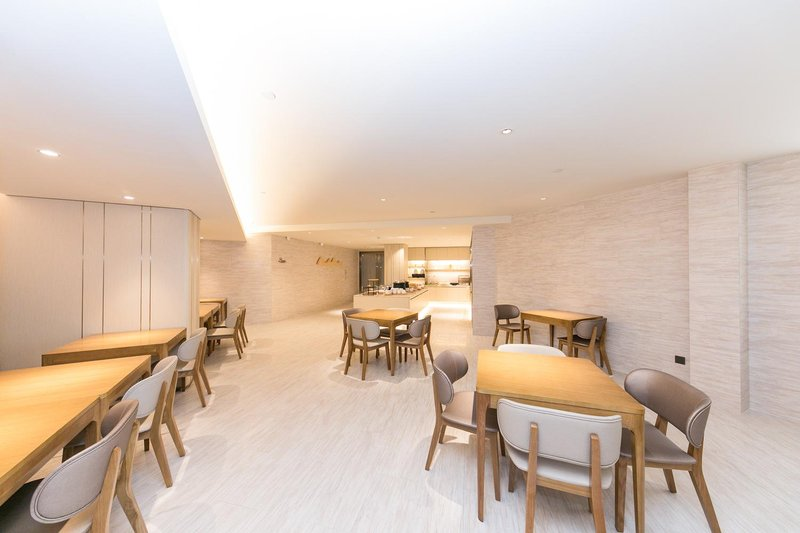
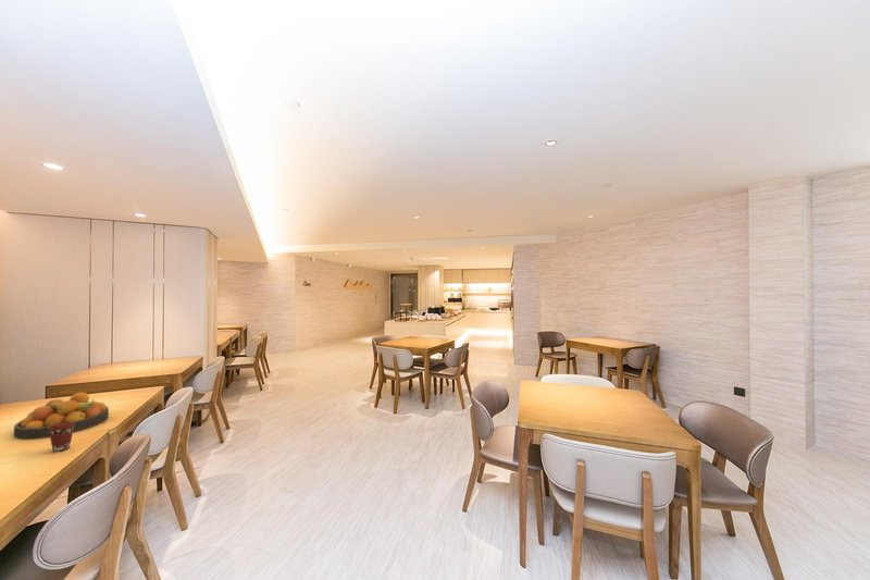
+ coffee cup [48,421,75,454]
+ fruit bowl [13,392,110,441]
